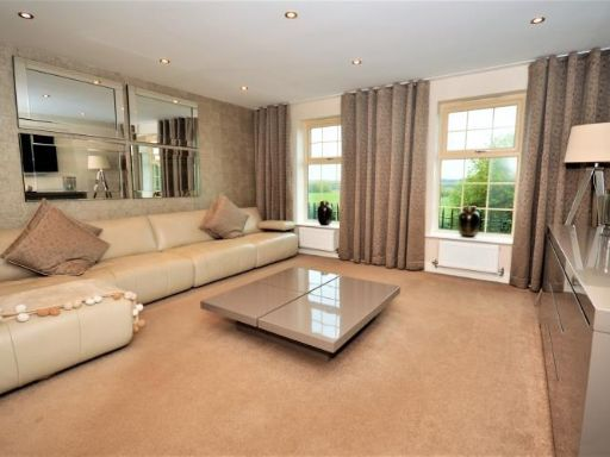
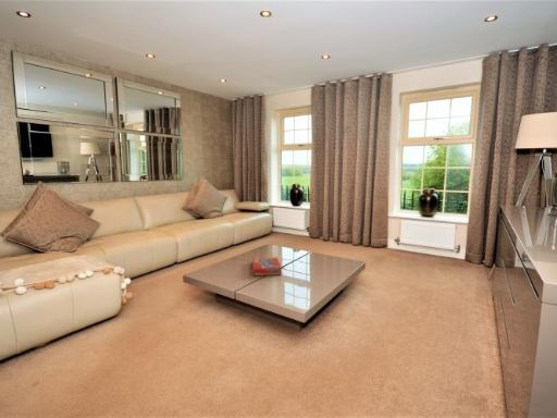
+ snack box [251,256,283,276]
